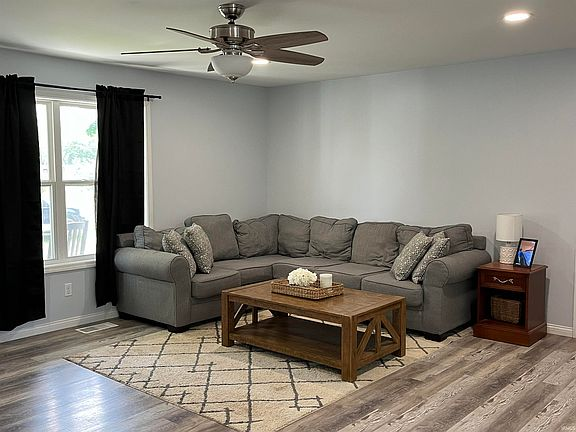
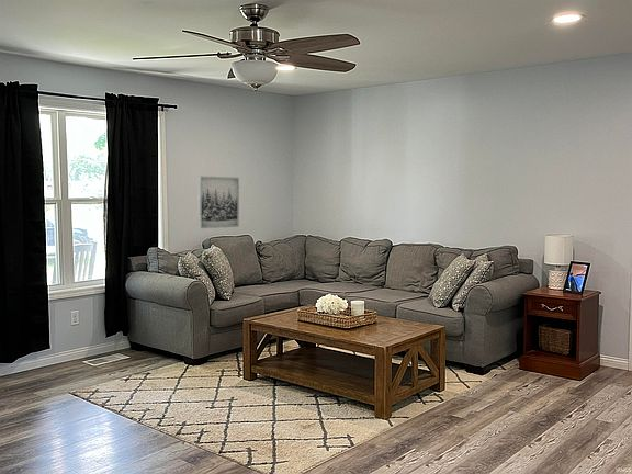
+ wall art [196,176,240,229]
